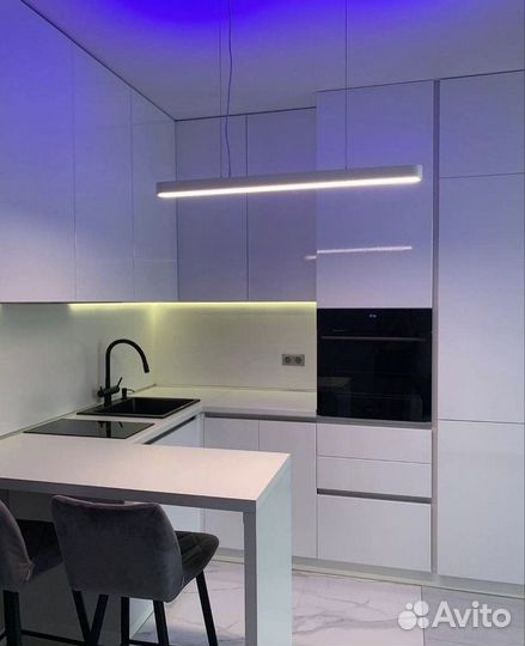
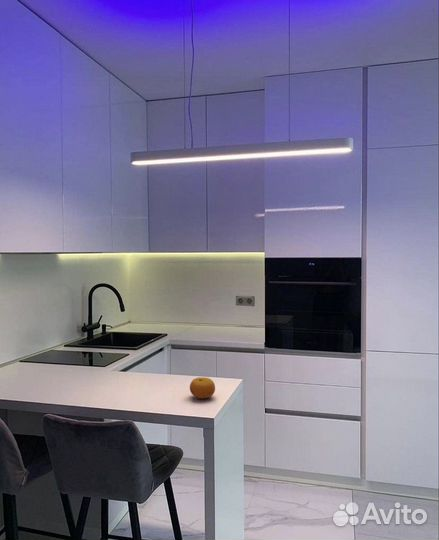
+ fruit [189,376,216,400]
